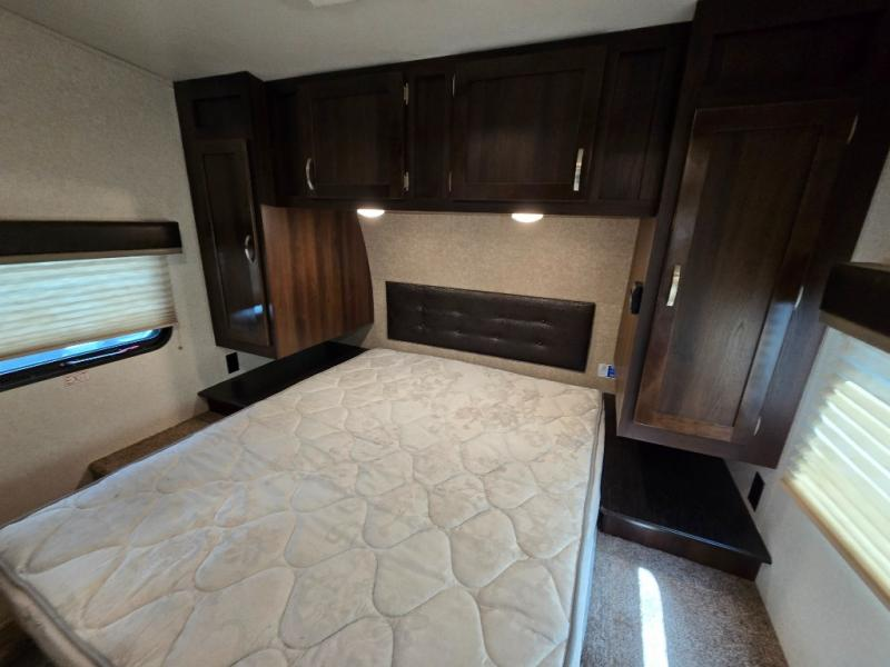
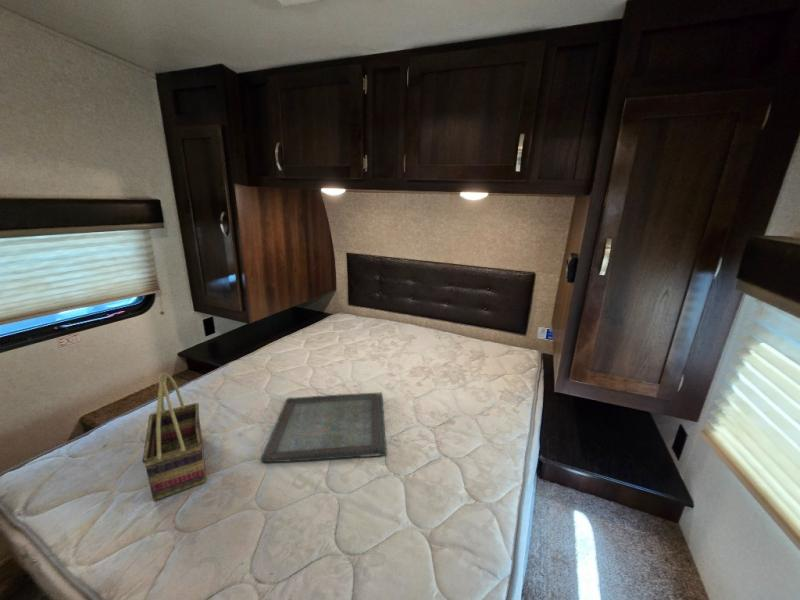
+ serving tray [260,391,388,463]
+ woven basket [141,371,207,502]
